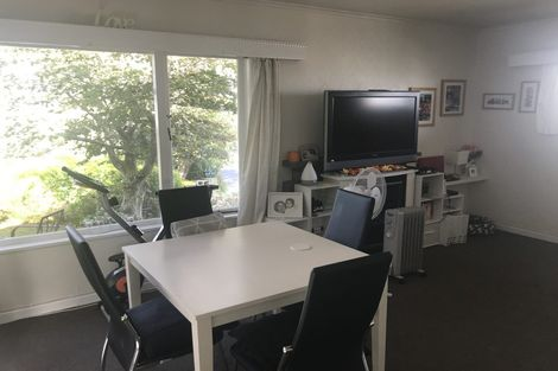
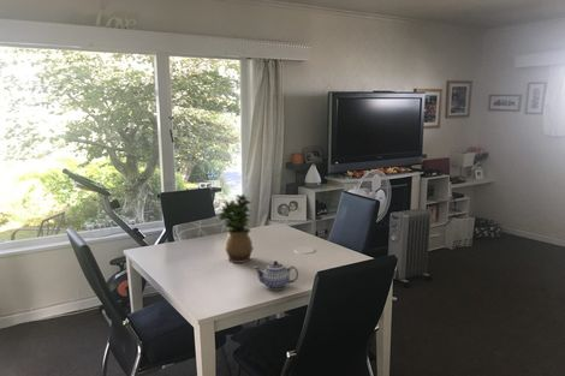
+ teapot [252,259,299,291]
+ potted plant [218,193,255,264]
